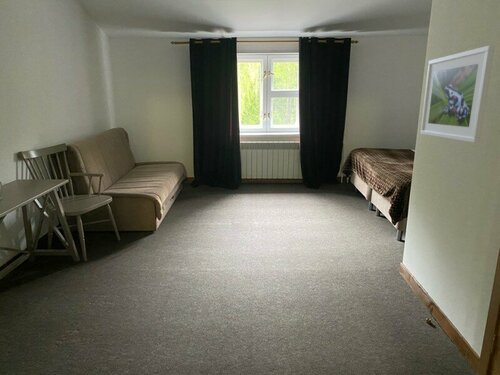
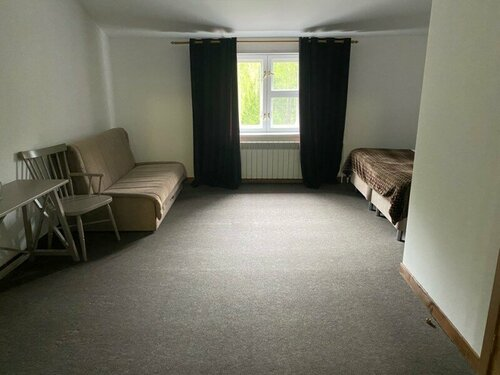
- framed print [419,44,495,144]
